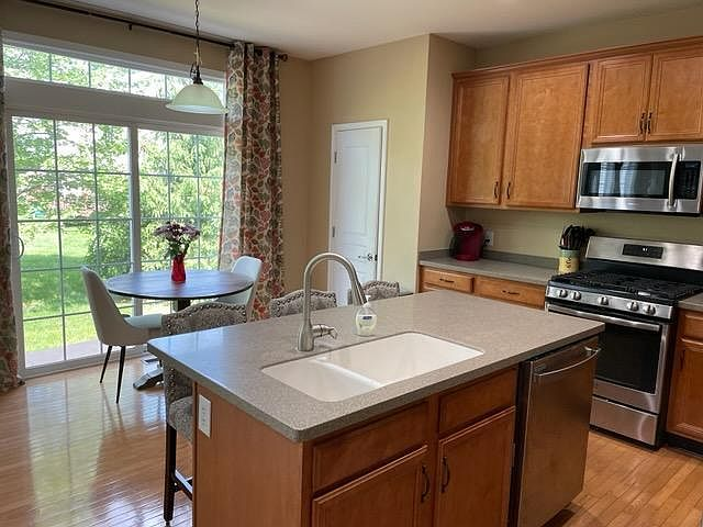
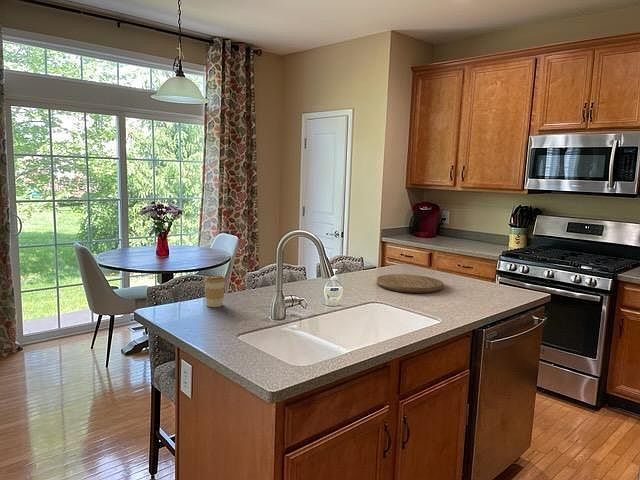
+ cutting board [376,273,444,294]
+ coffee cup [203,275,227,308]
